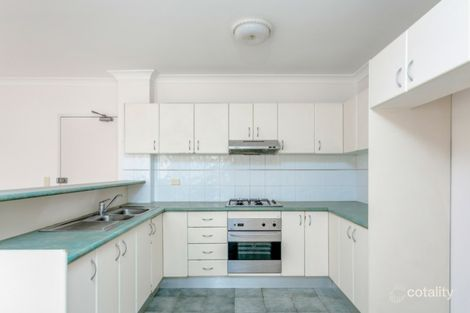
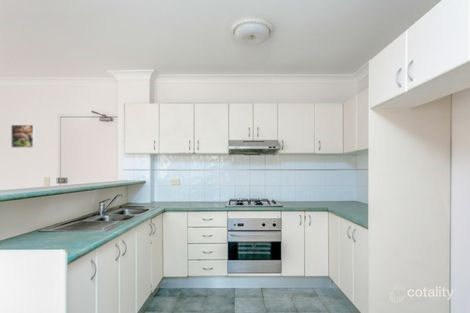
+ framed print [10,124,36,149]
